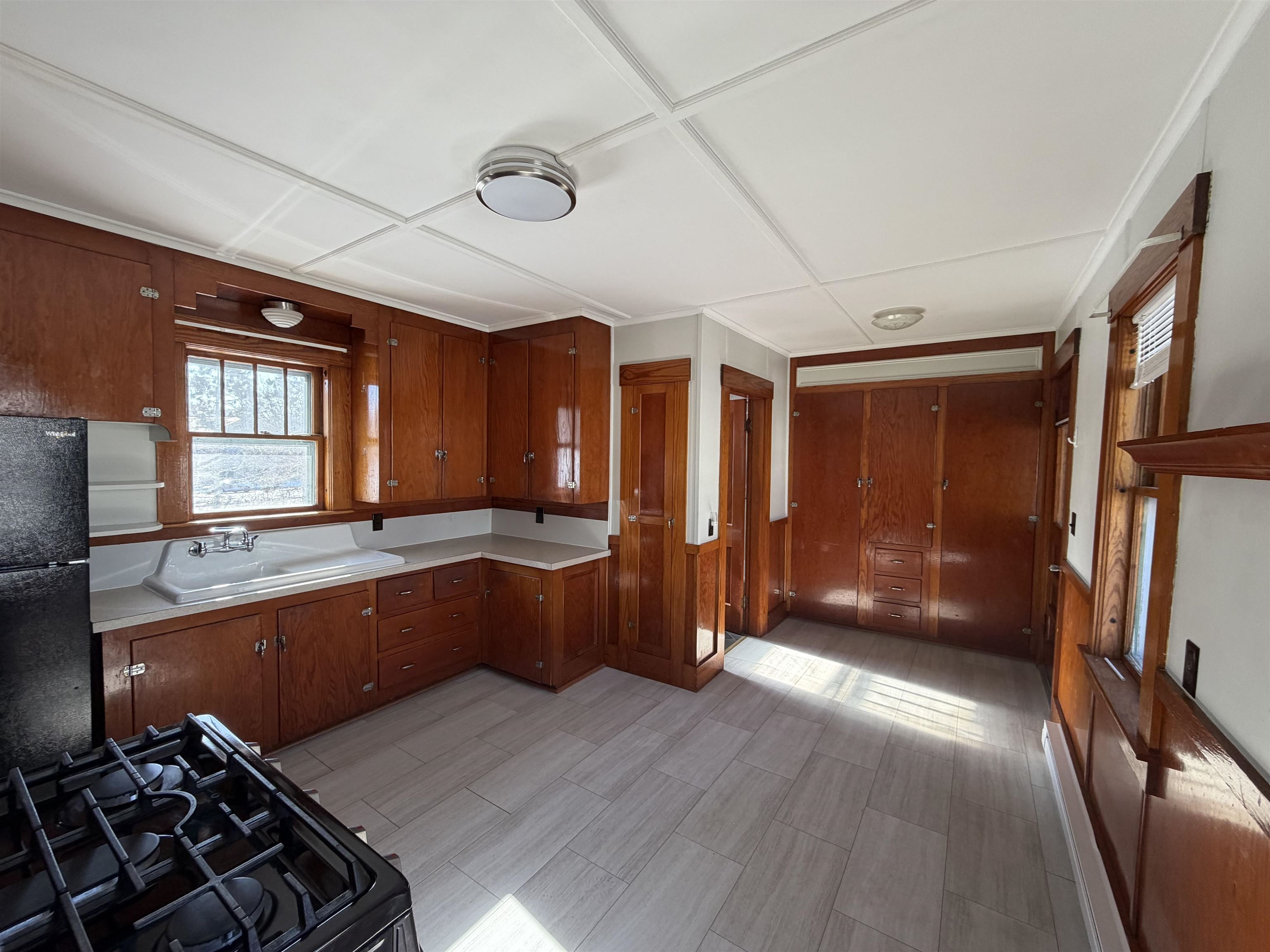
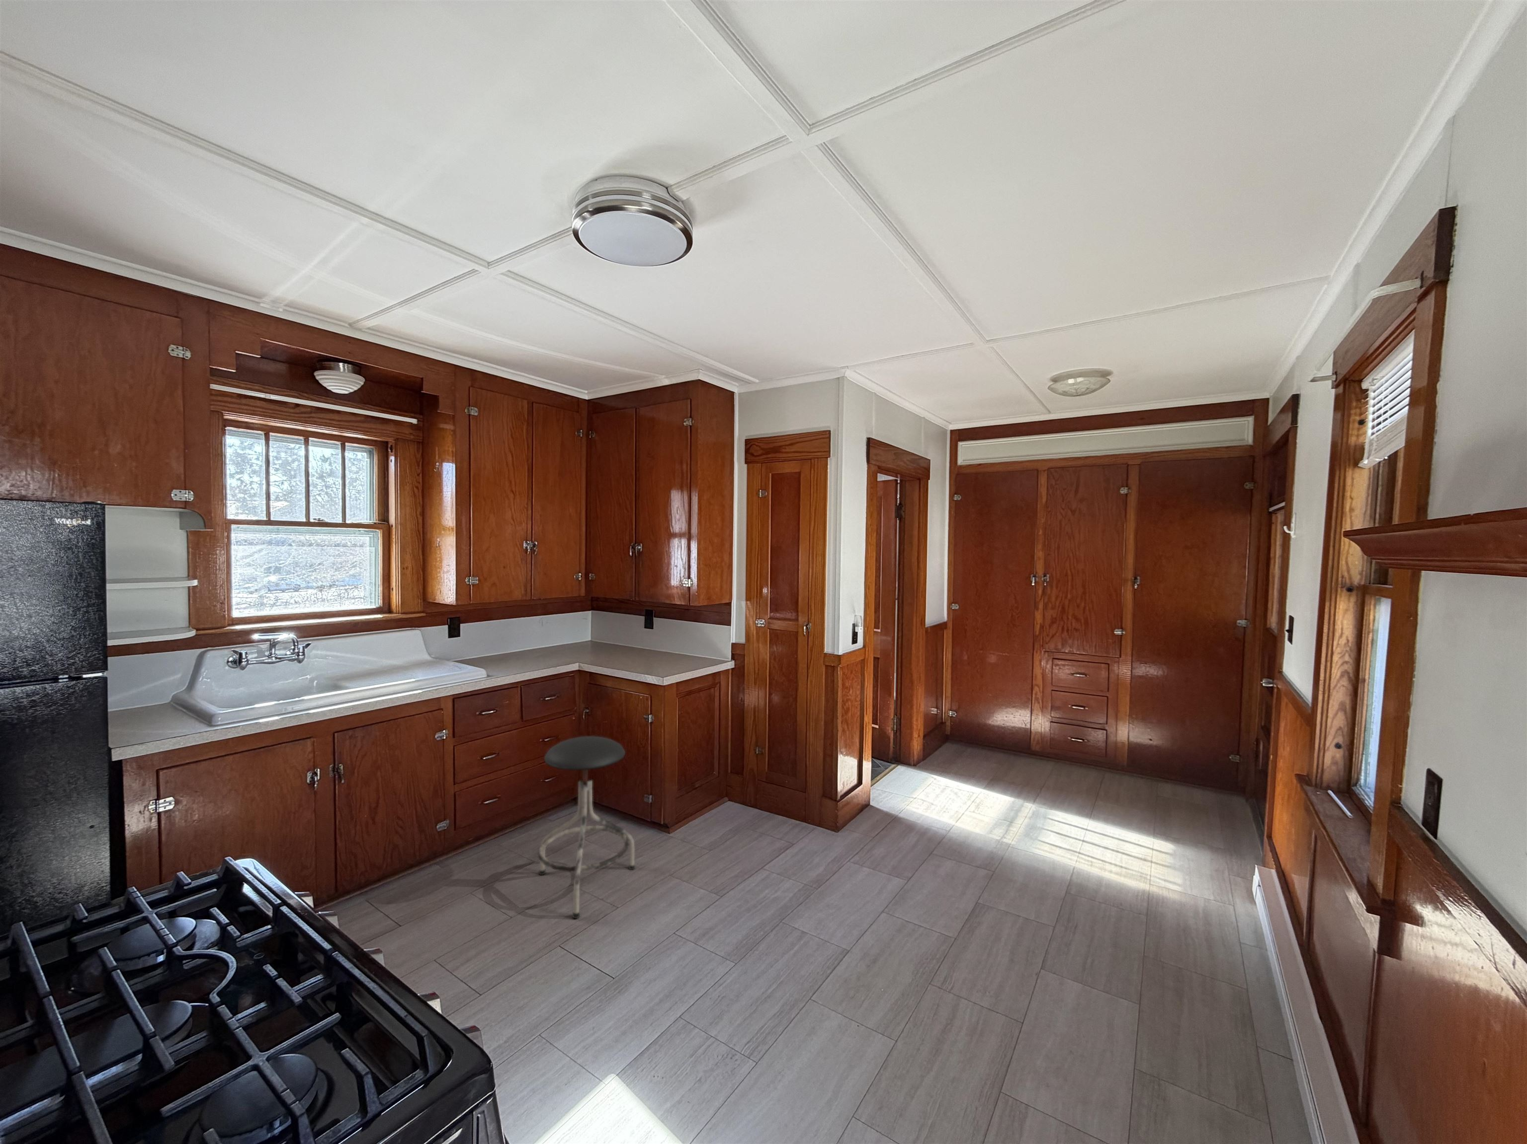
+ stool [537,735,635,919]
